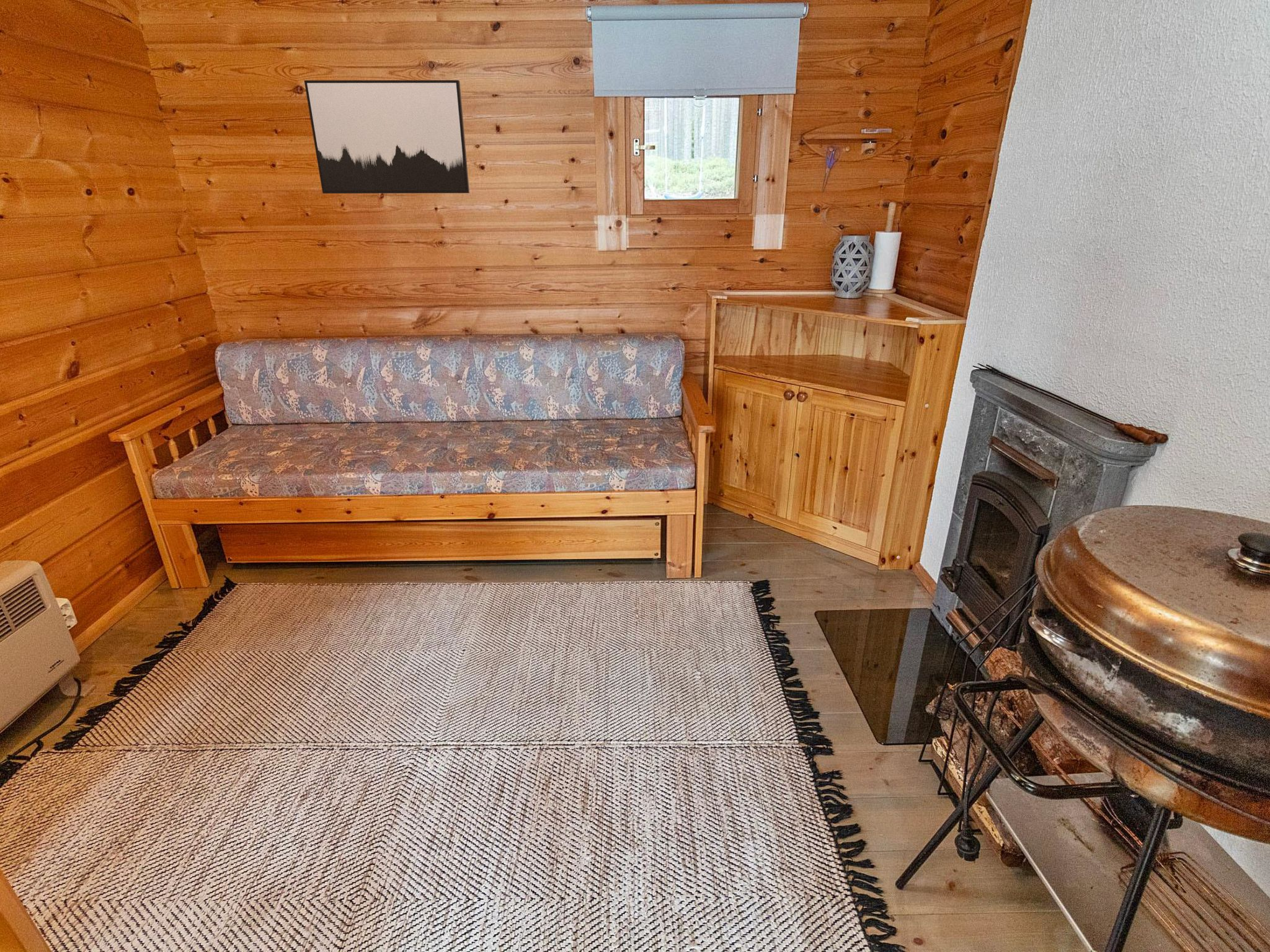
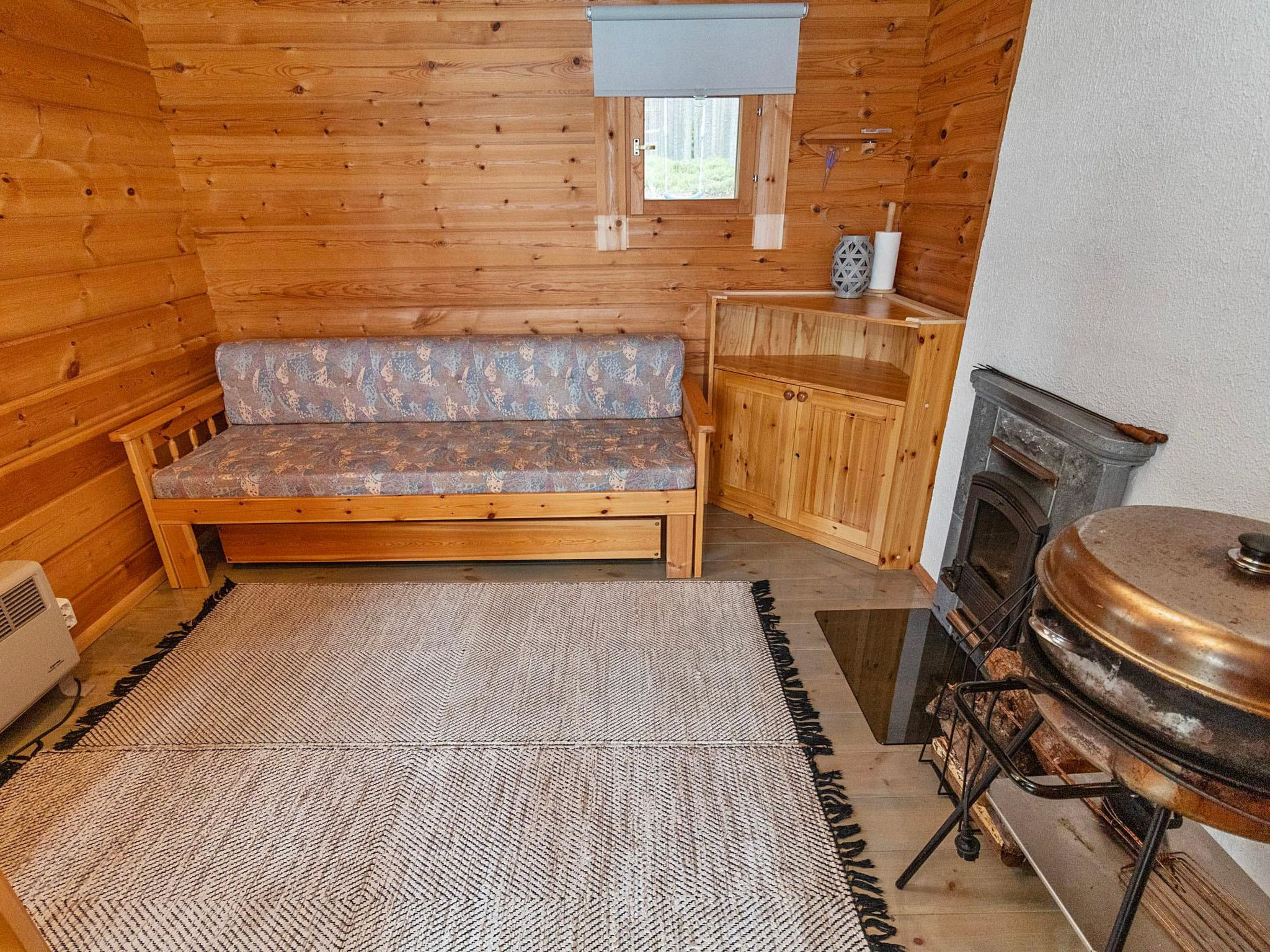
- wall art [304,79,470,194]
